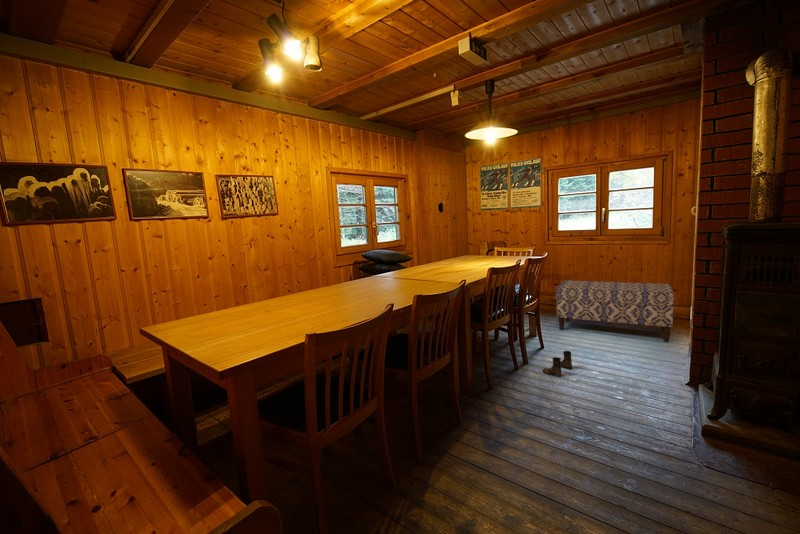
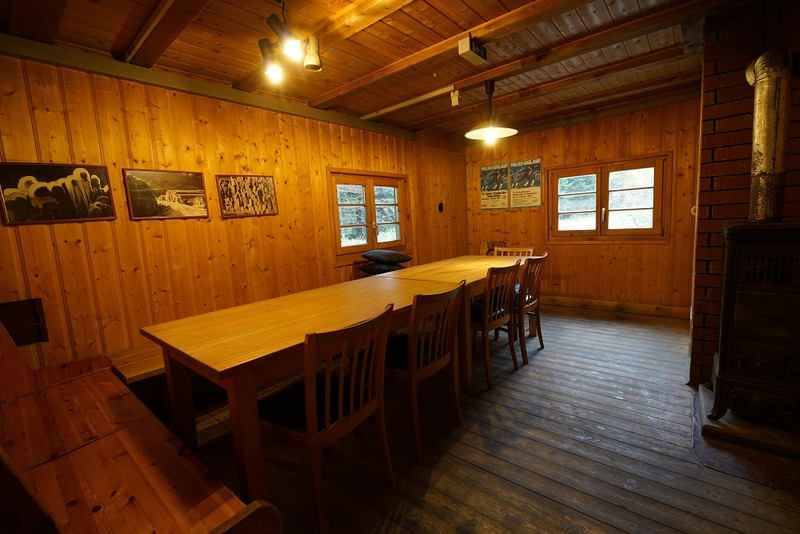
- boots [541,350,573,377]
- bench [555,279,675,343]
